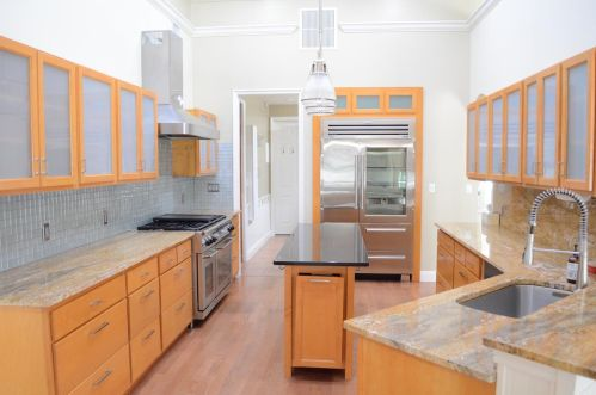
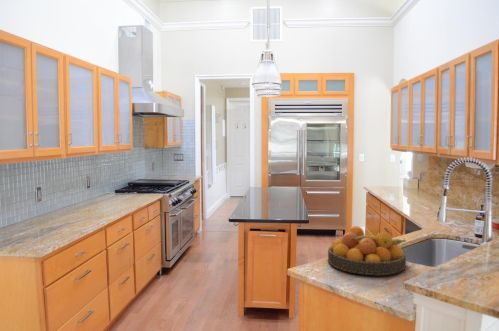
+ fruit bowl [327,225,407,276]
